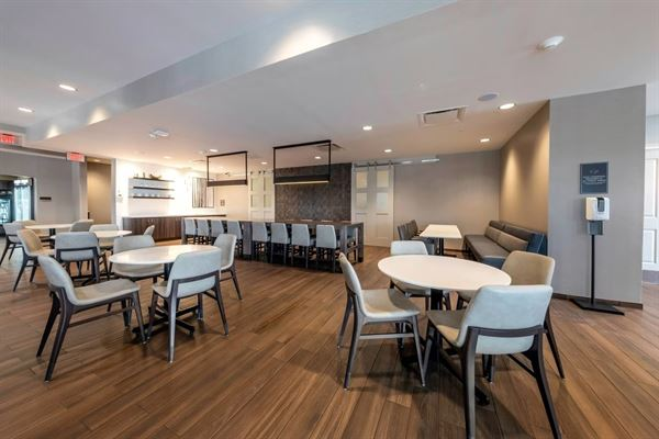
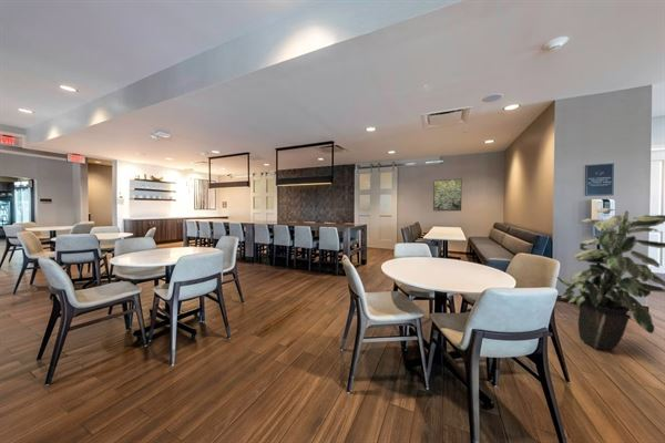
+ indoor plant [556,207,665,351]
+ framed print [432,178,463,212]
